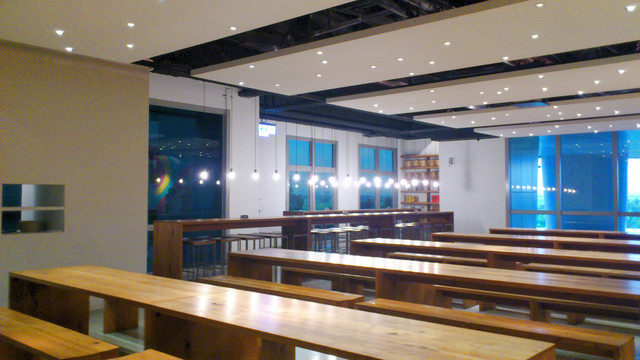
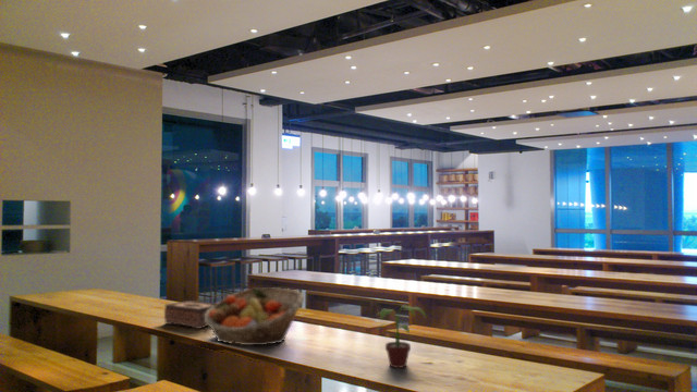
+ tissue box [163,299,217,330]
+ fruit basket [205,286,305,346]
+ potted plant [370,305,428,369]
